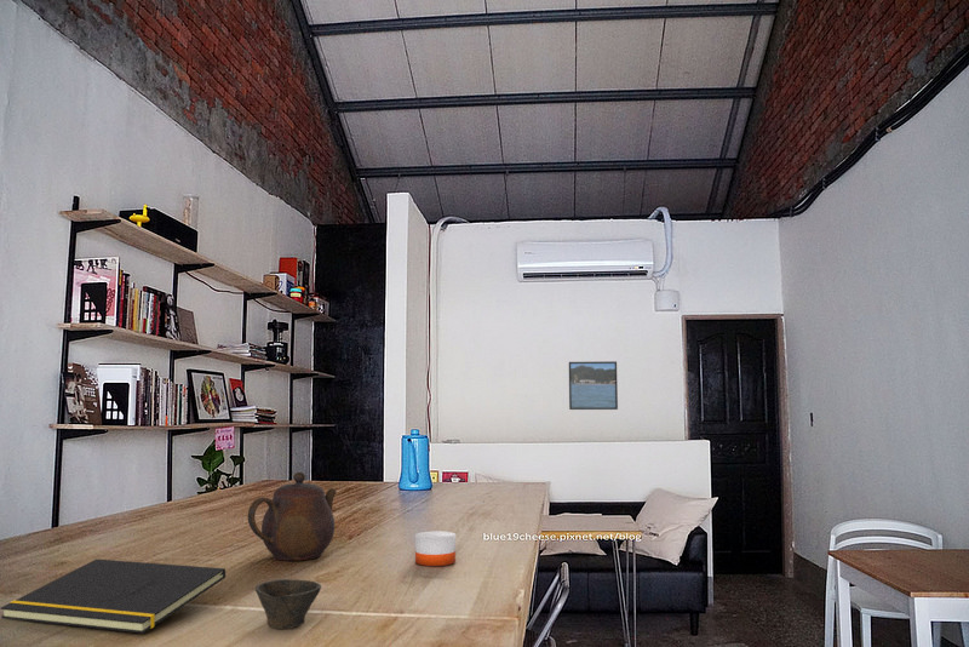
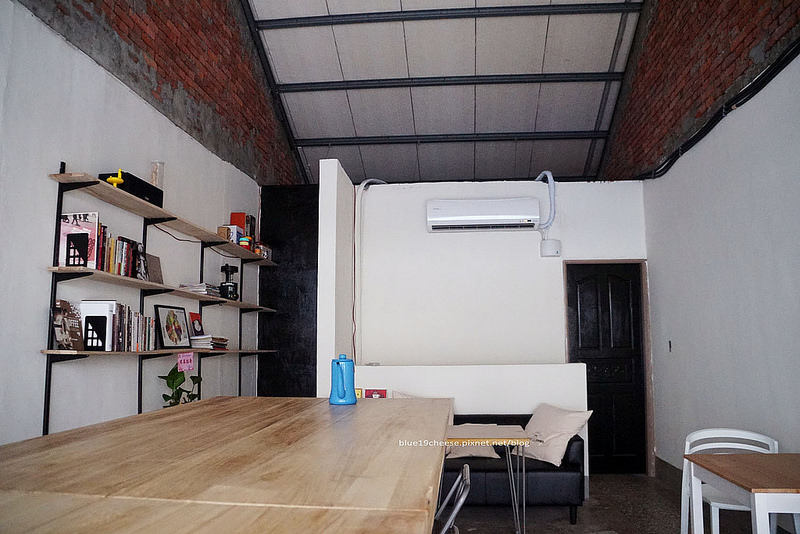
- teapot [247,471,338,562]
- cup [254,578,322,630]
- notepad [0,559,227,634]
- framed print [568,360,619,411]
- candle [414,531,457,567]
